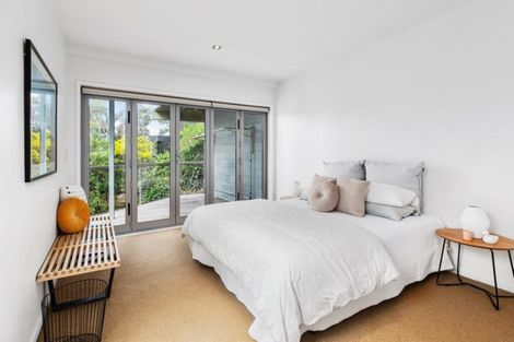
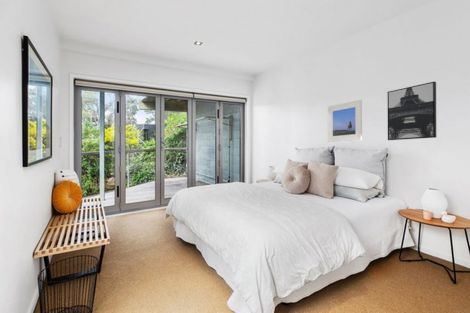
+ wall art [387,81,437,141]
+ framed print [327,99,363,143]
